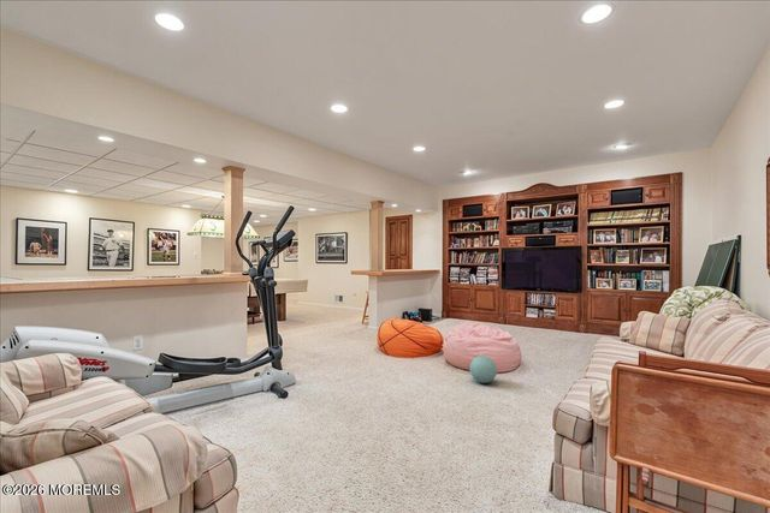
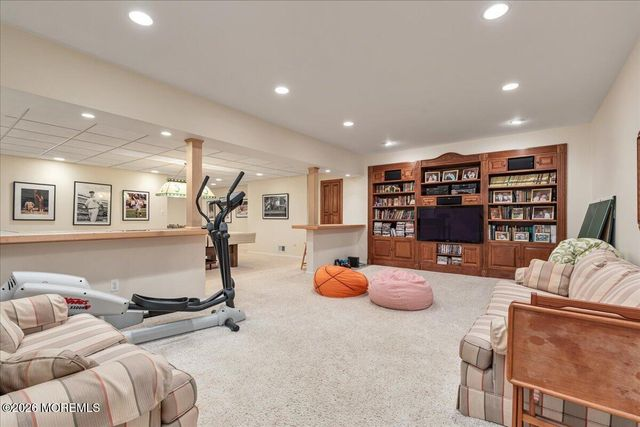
- ball [469,354,498,384]
